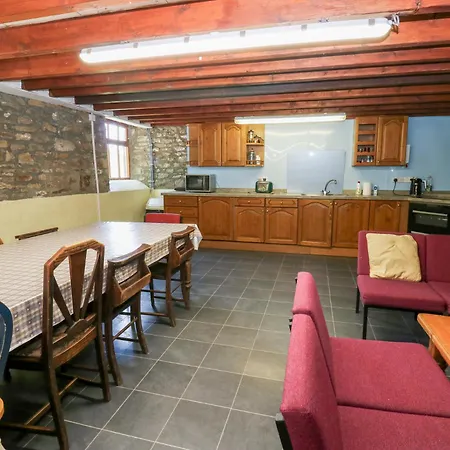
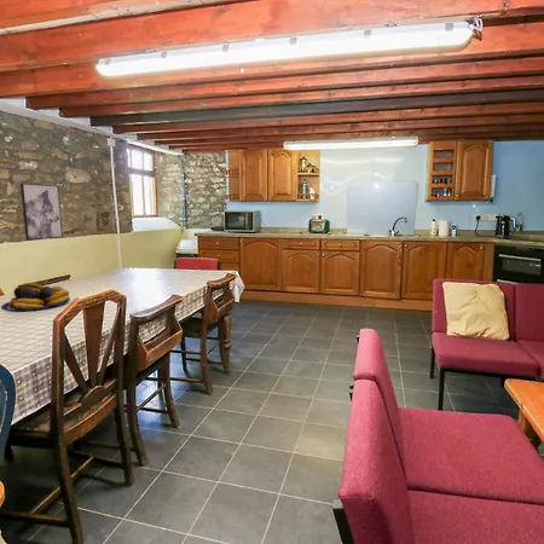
+ wall art [19,183,64,242]
+ fruit bowl [0,282,71,312]
